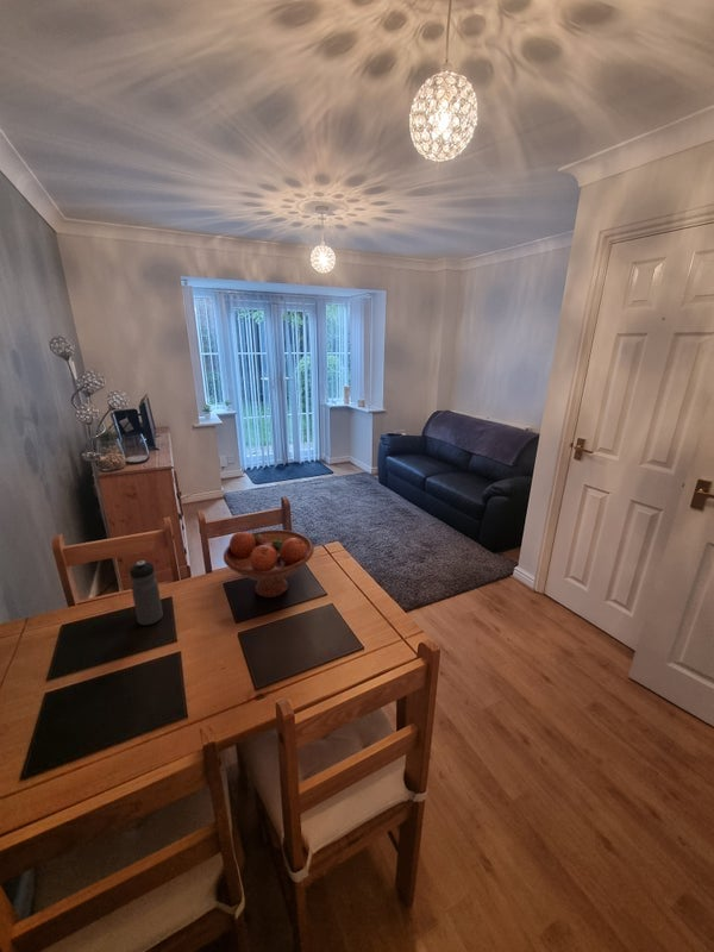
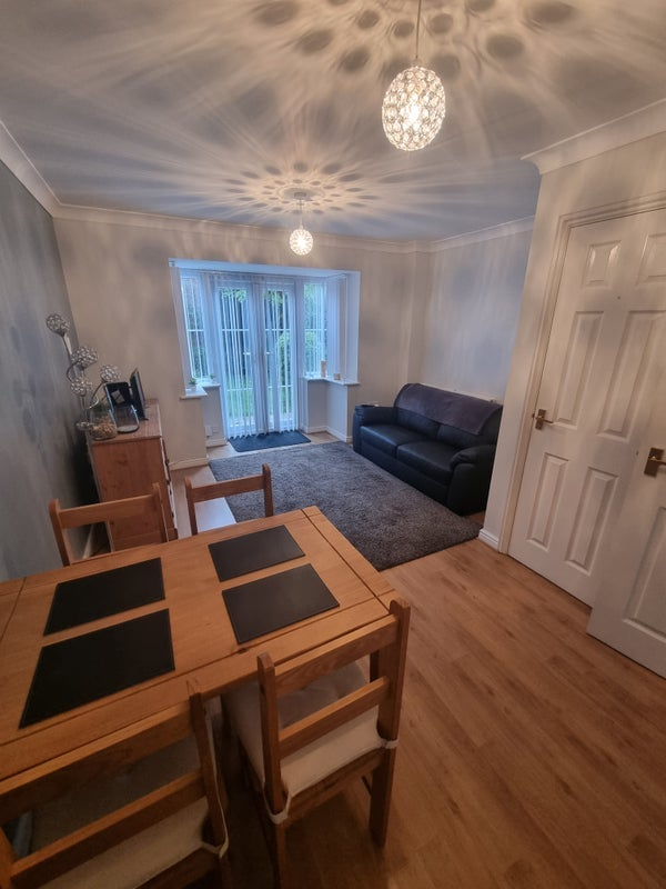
- water bottle [129,559,164,626]
- fruit bowl [223,528,315,599]
